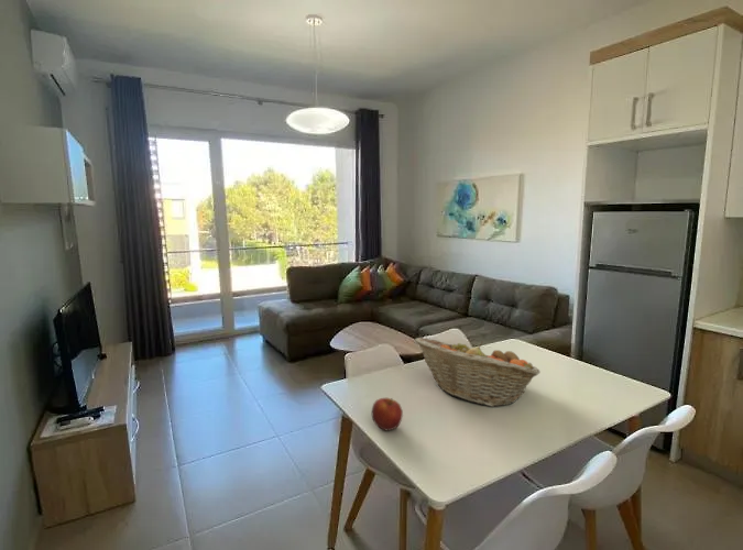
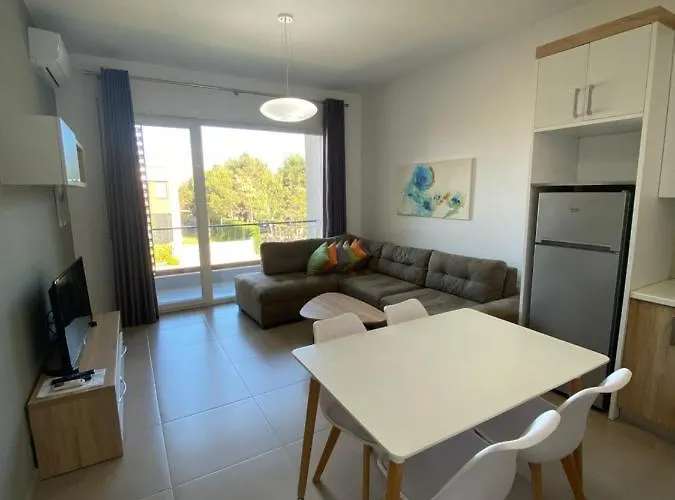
- apple [371,397,404,431]
- fruit basket [414,337,542,408]
